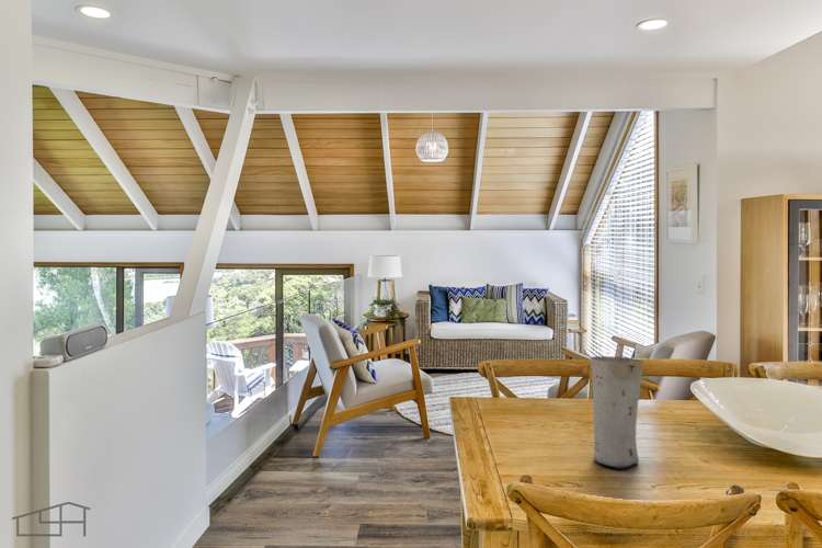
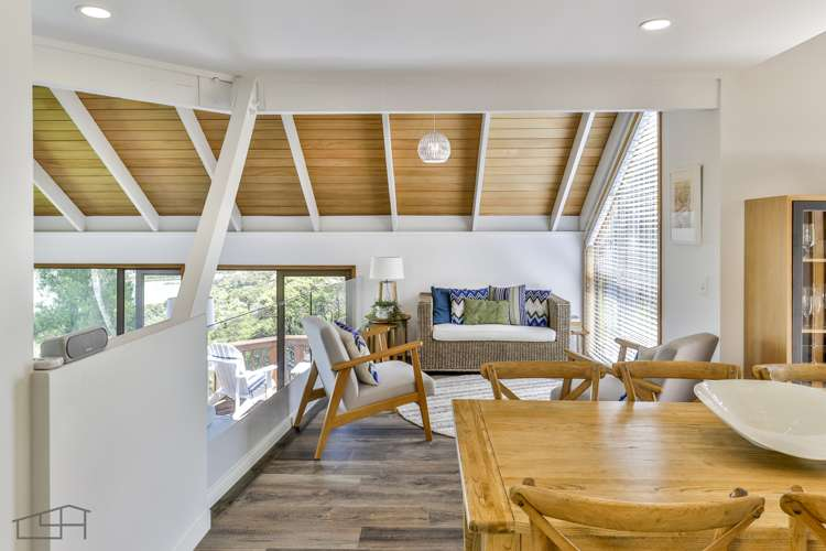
- vase [590,355,643,469]
